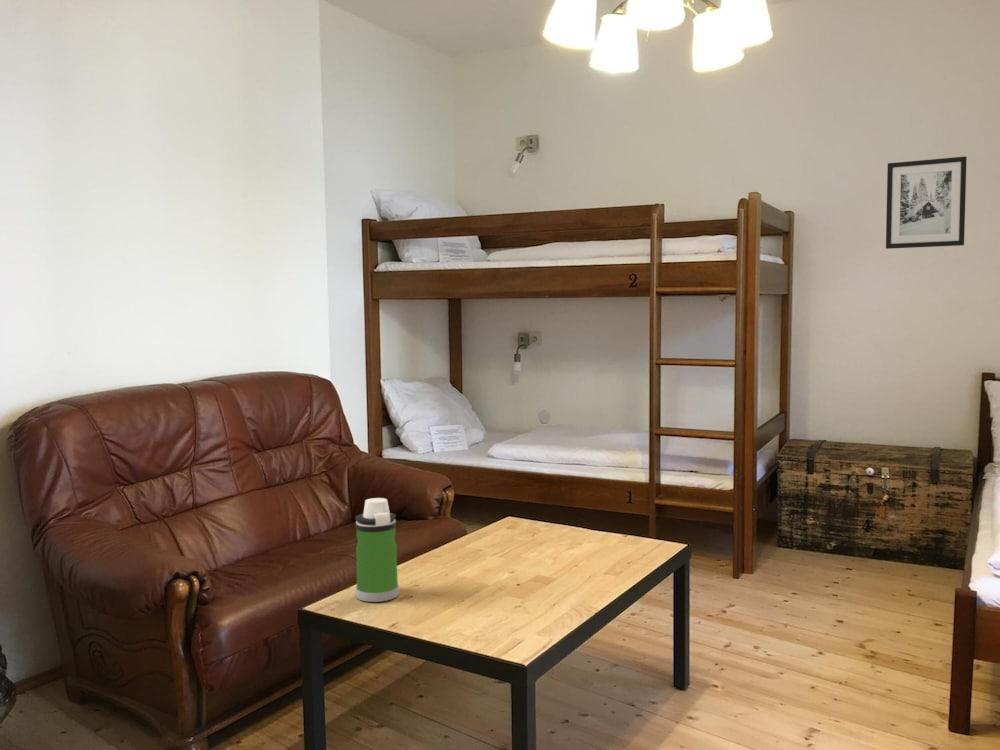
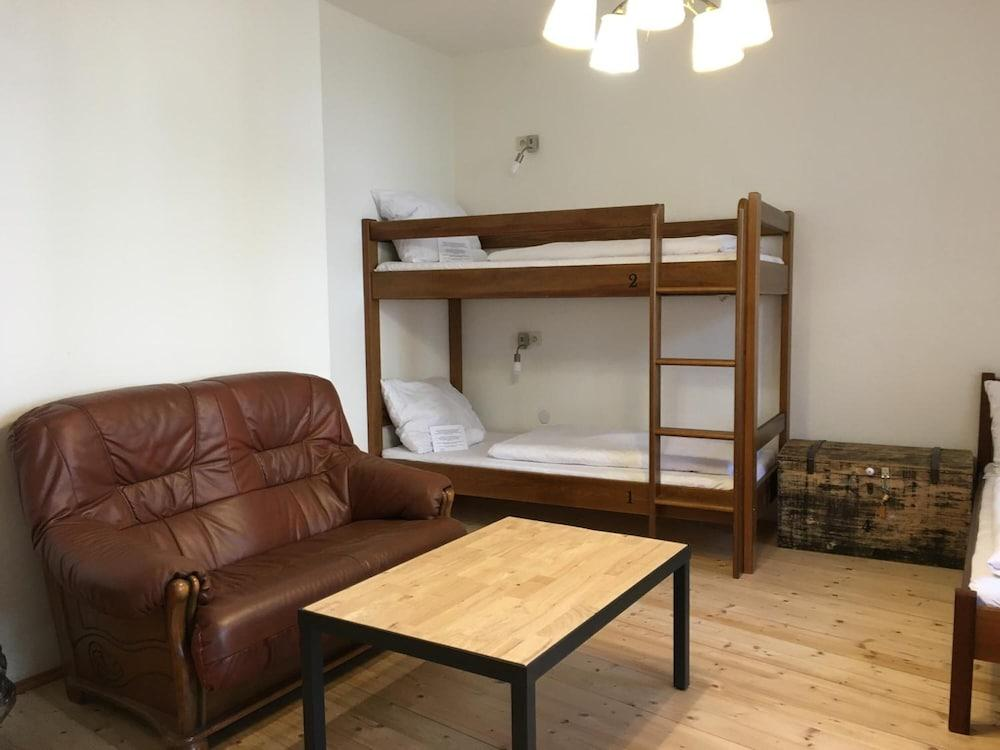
- water bottle [354,497,401,603]
- wall art [885,155,968,250]
